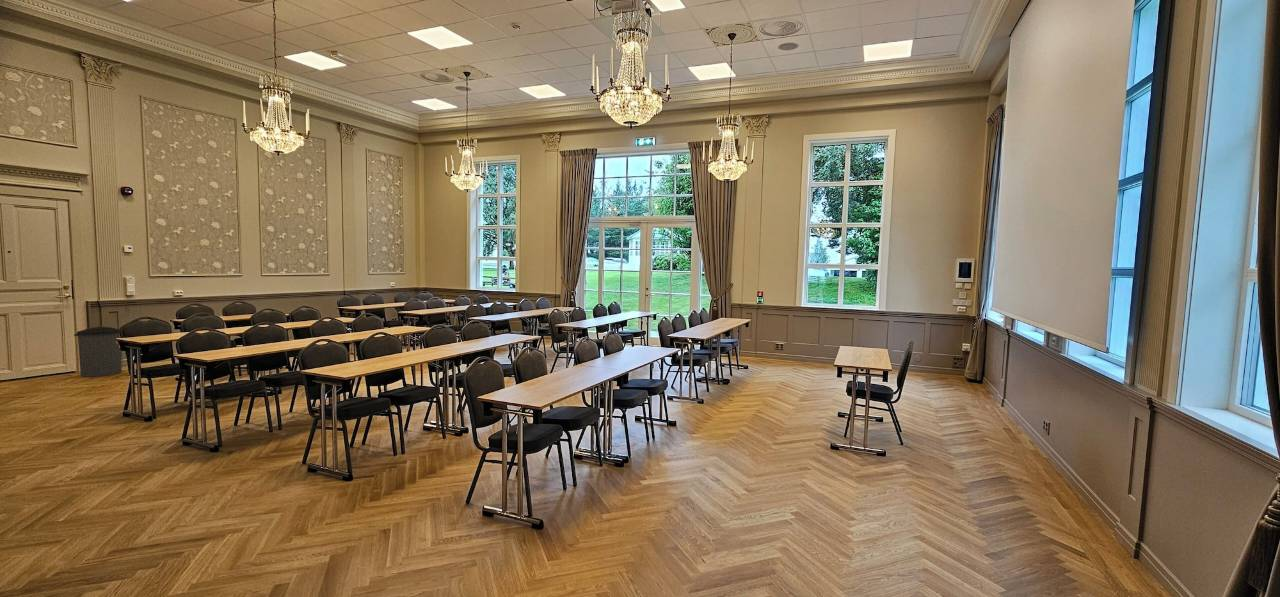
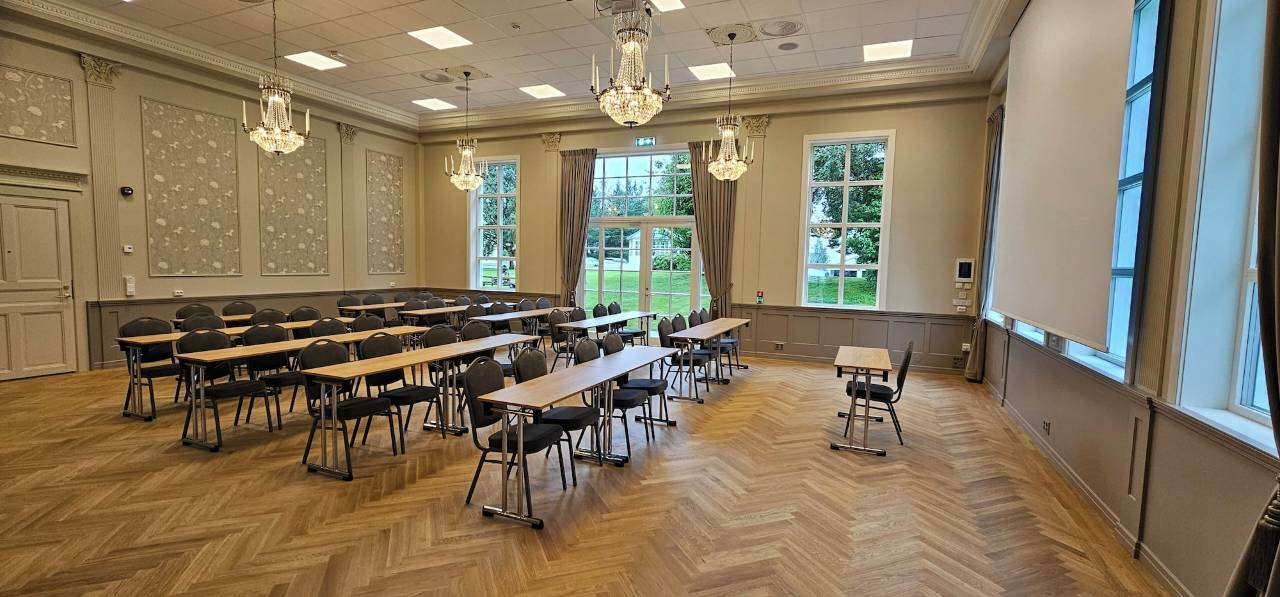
- trash can [73,325,123,378]
